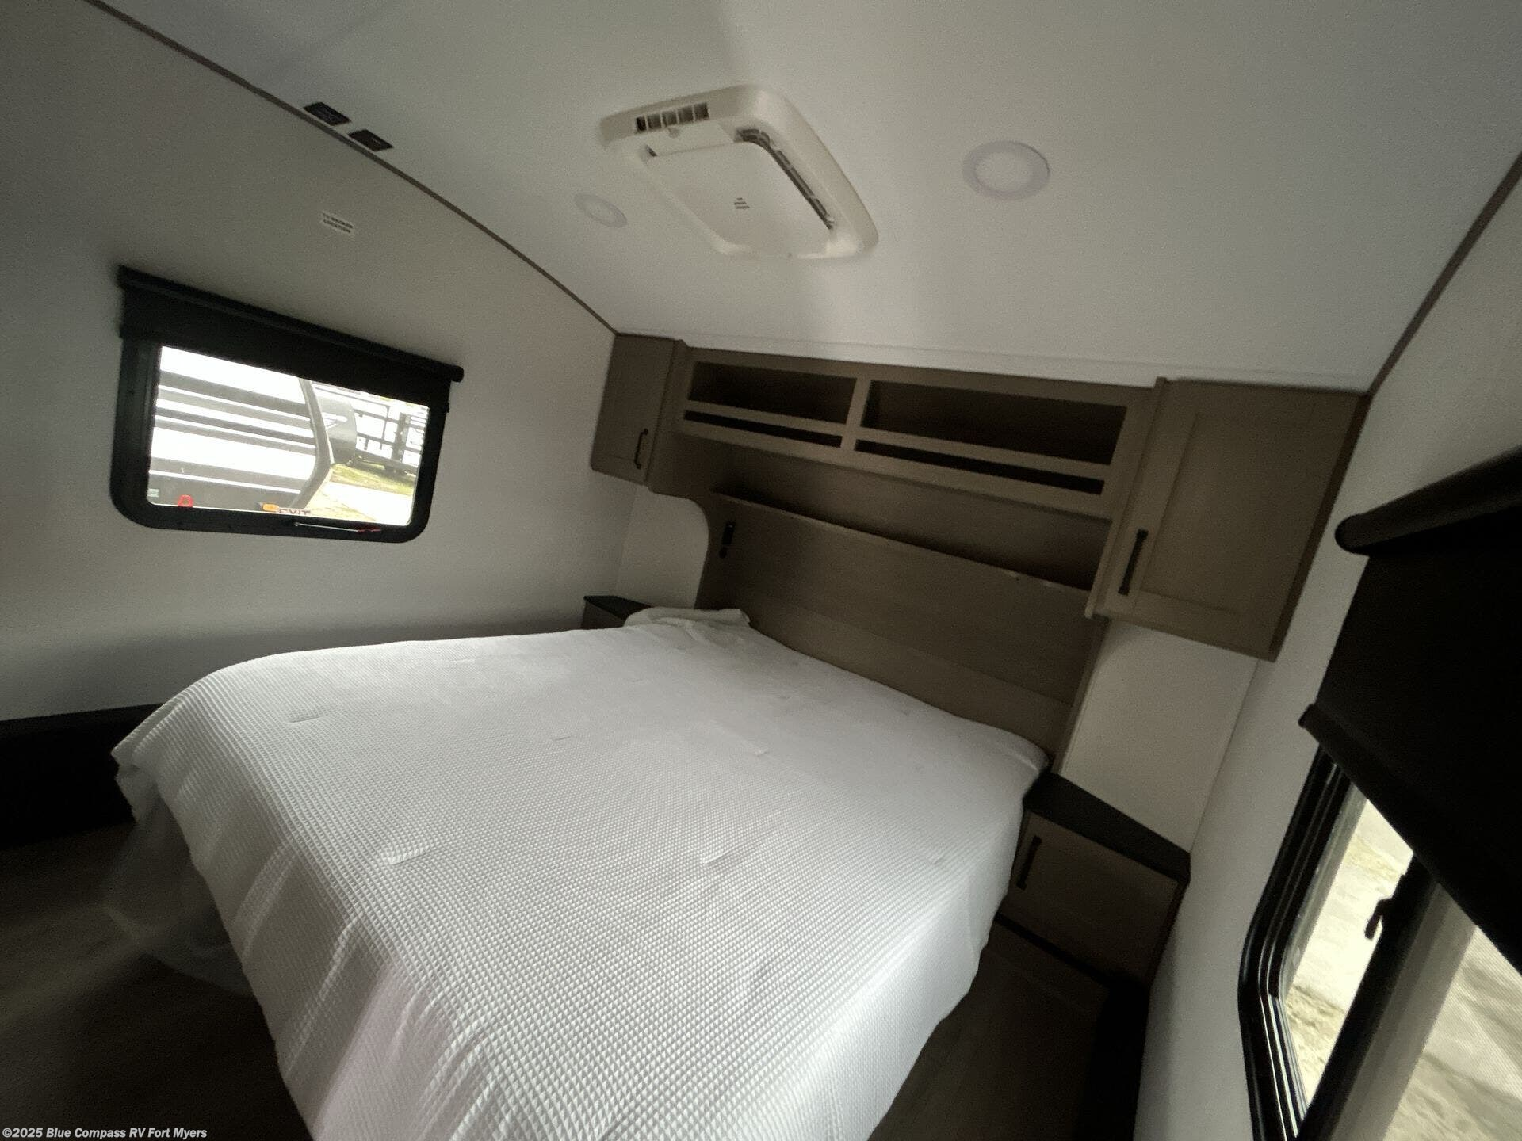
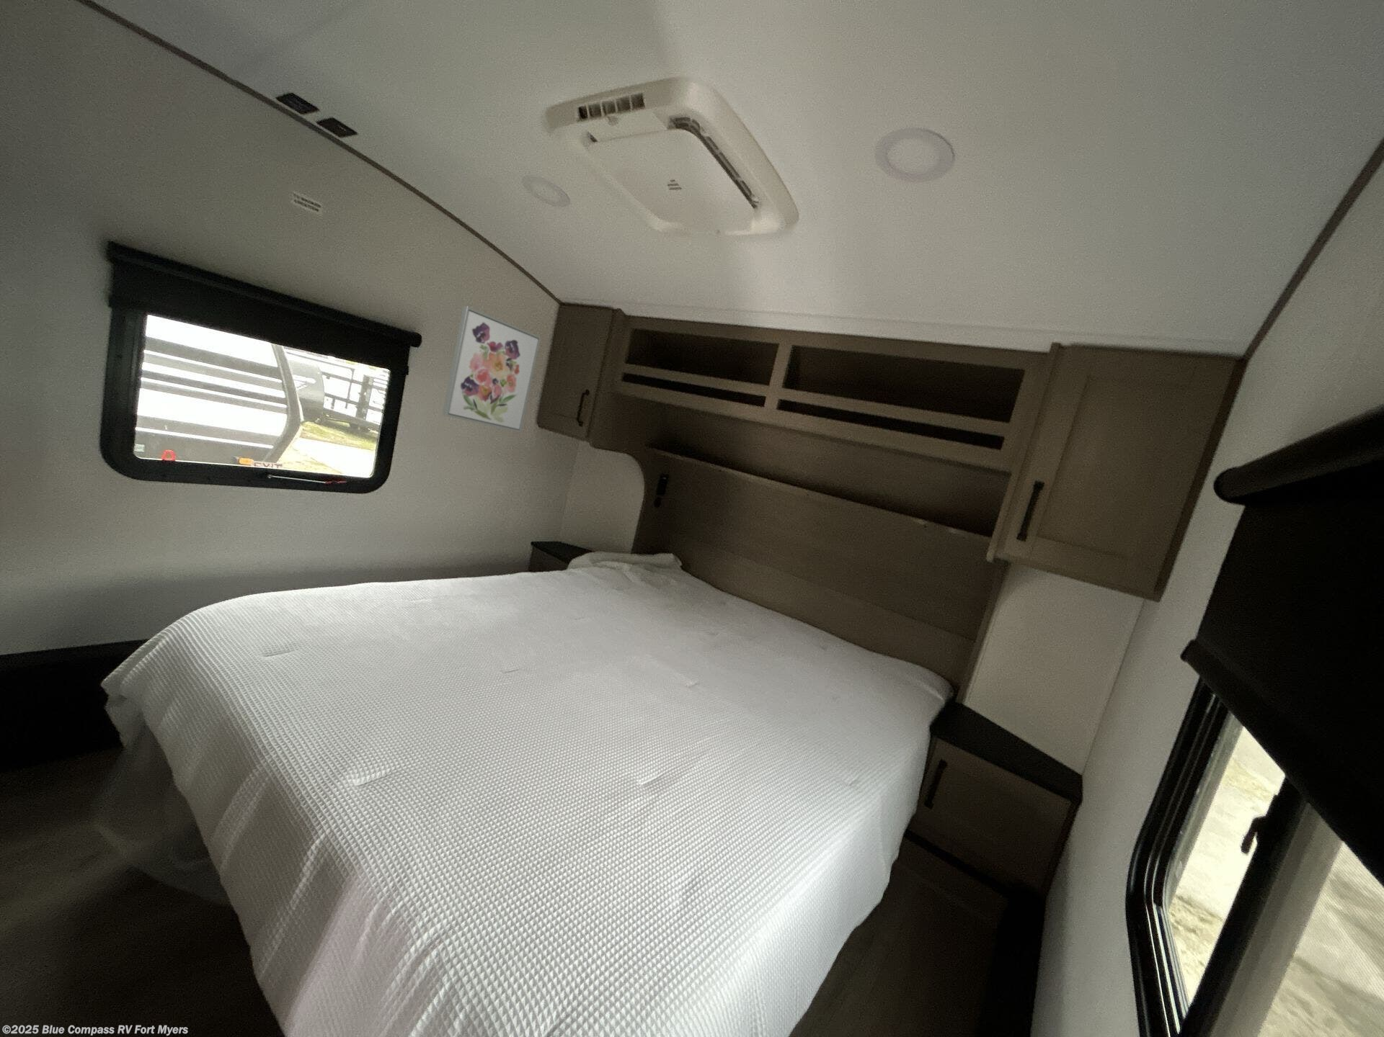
+ wall art [441,305,542,434]
